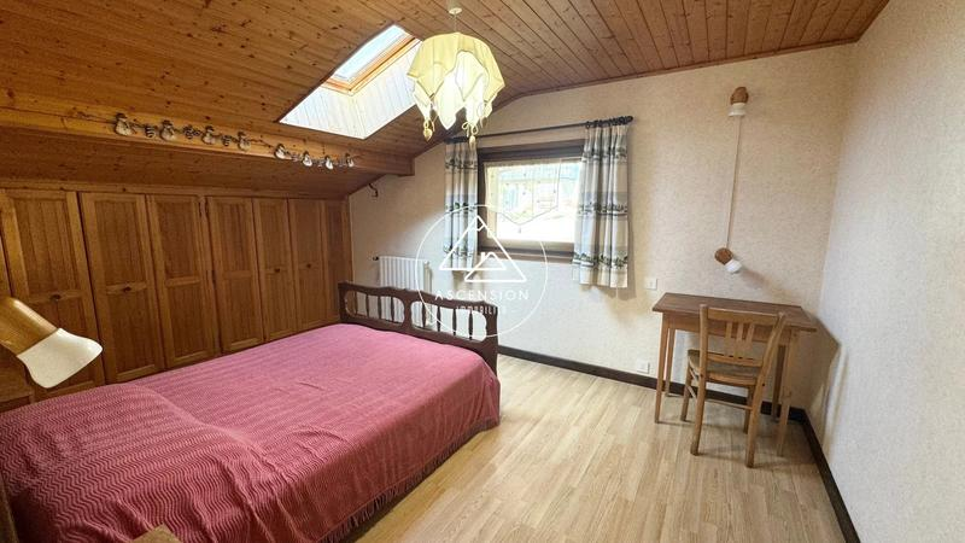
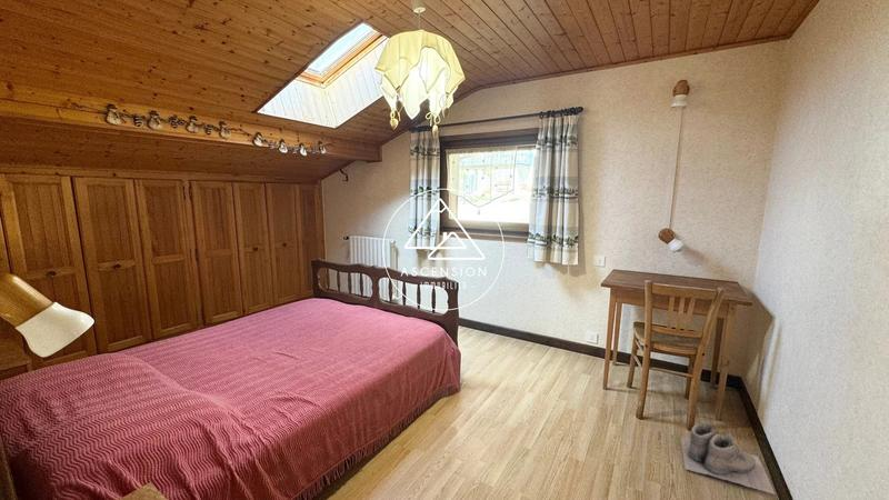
+ boots [680,419,776,496]
